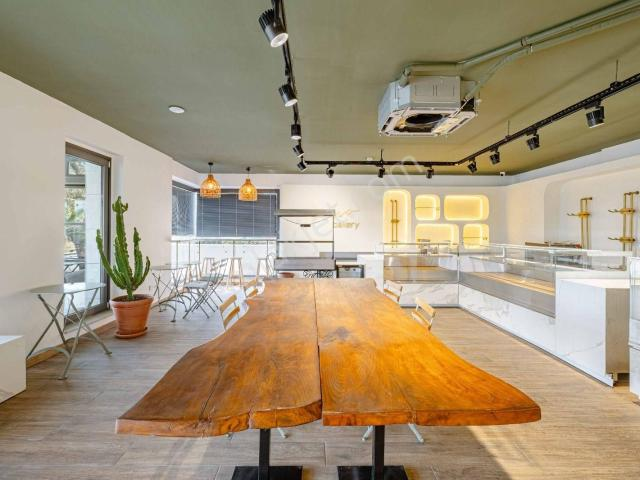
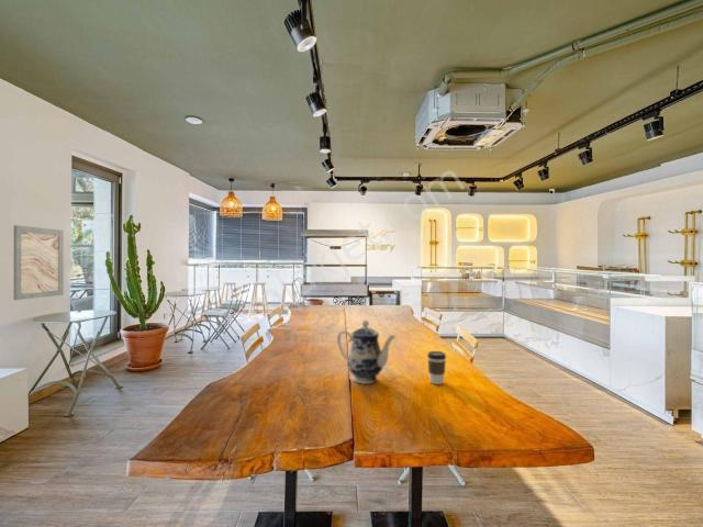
+ teapot [336,319,397,384]
+ coffee cup [426,350,447,385]
+ wall art [13,224,65,301]
